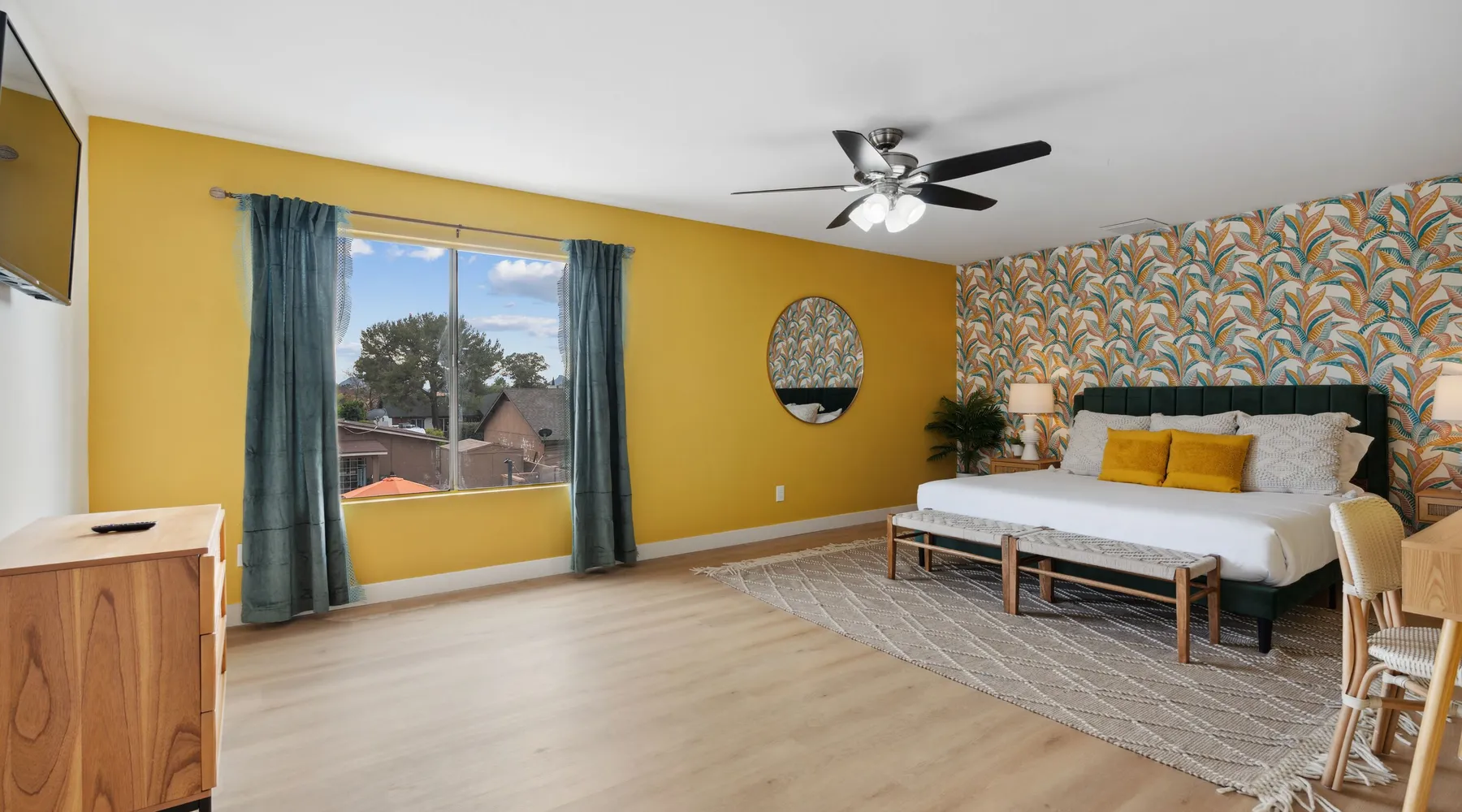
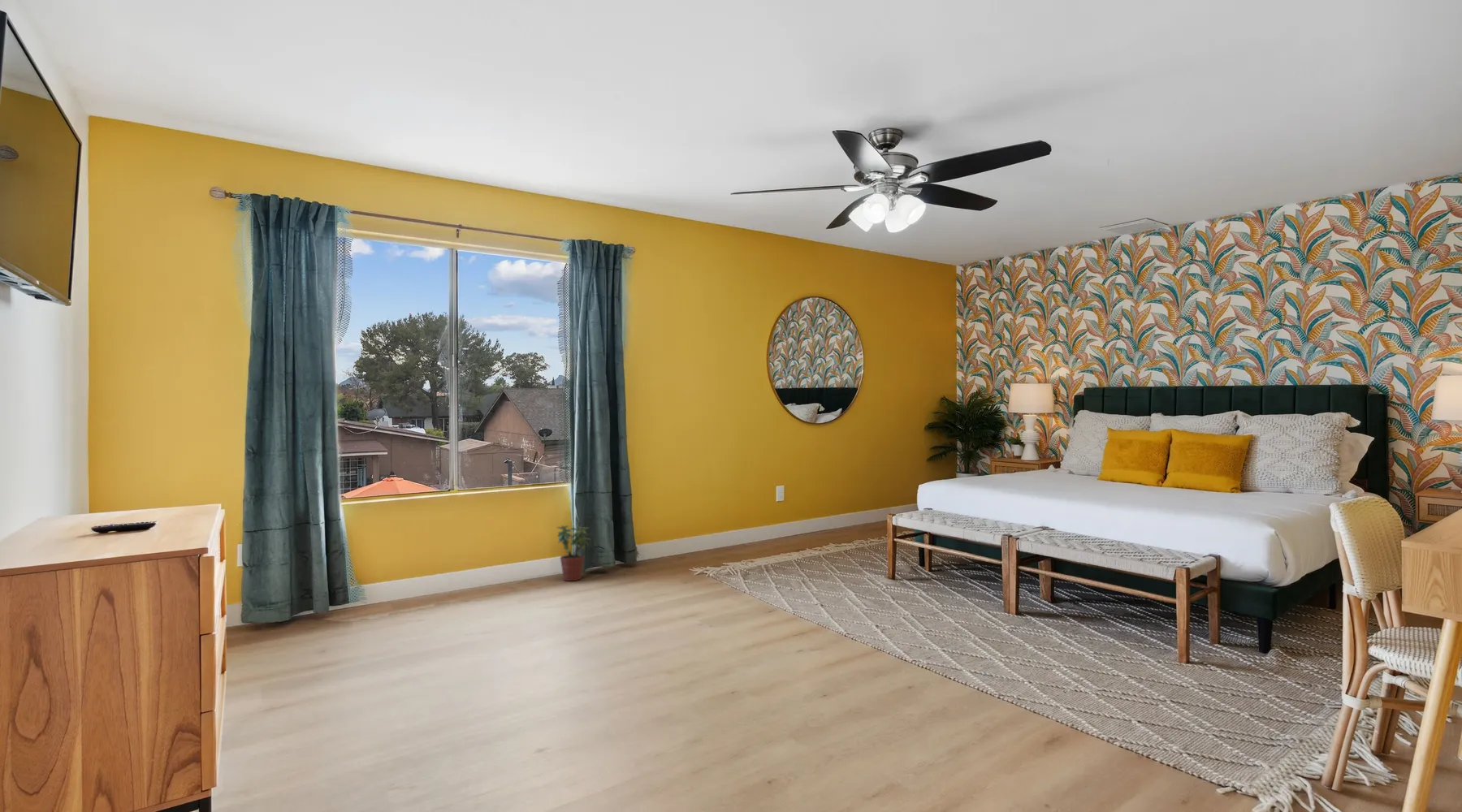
+ potted plant [556,525,592,581]
